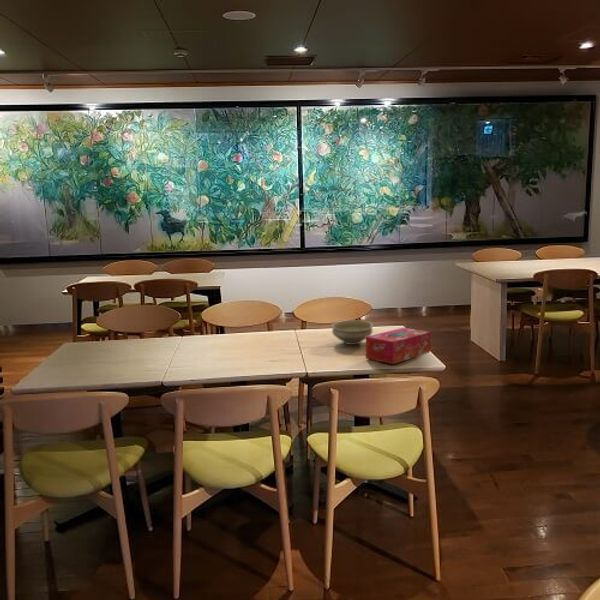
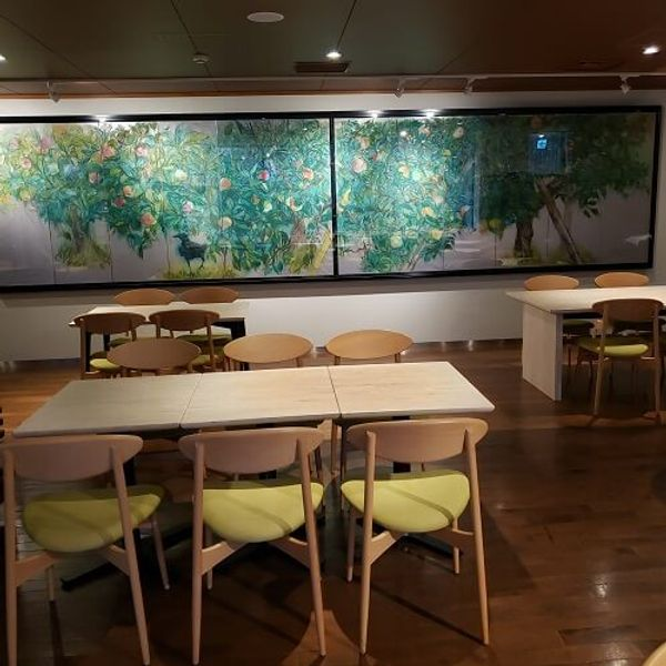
- tissue box [365,327,431,365]
- bowl [331,319,374,346]
